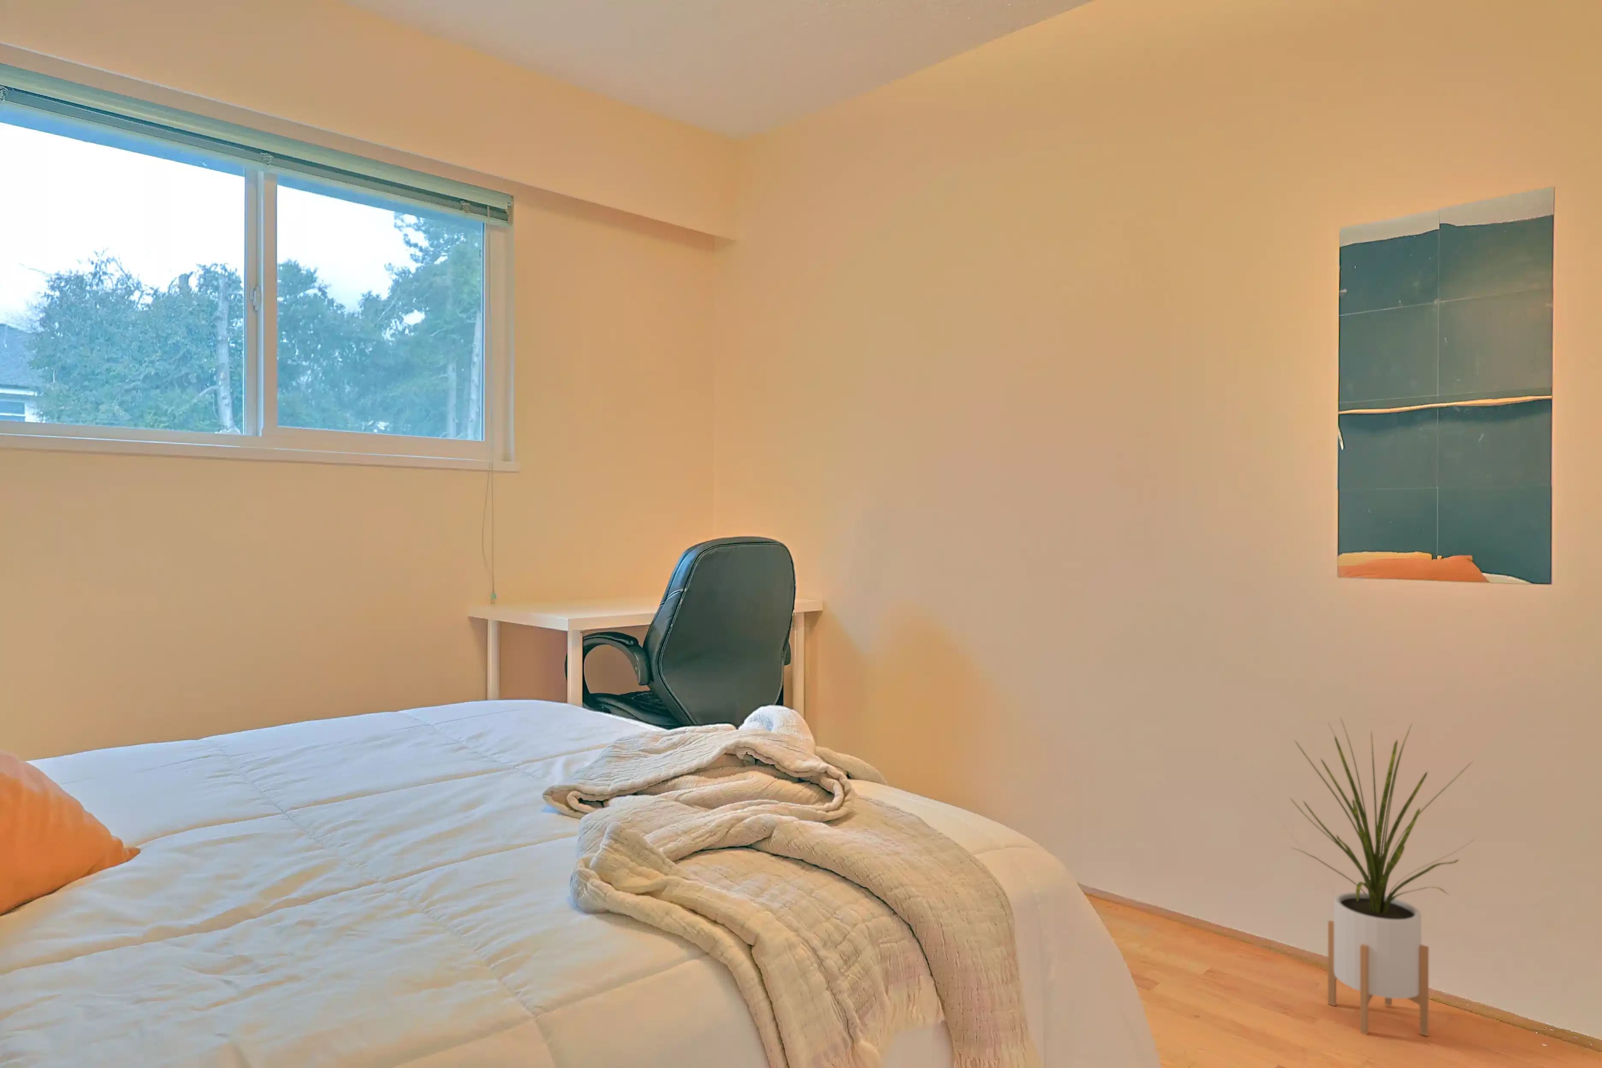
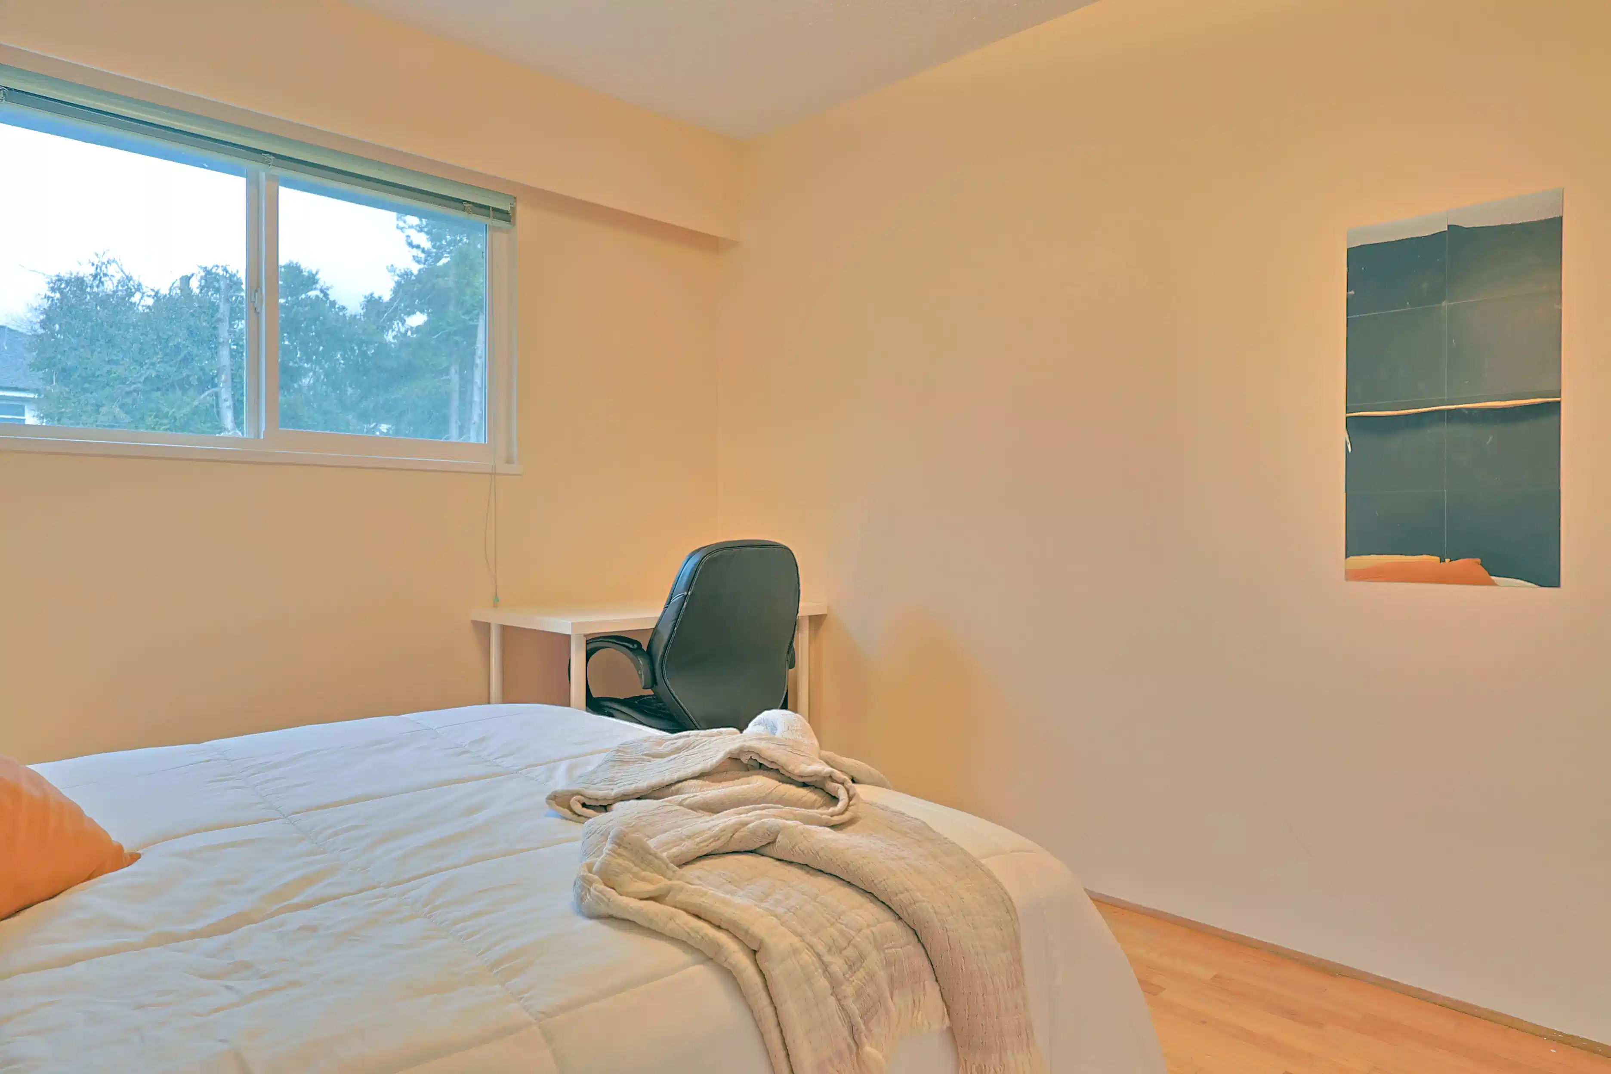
- house plant [1290,716,1474,1036]
